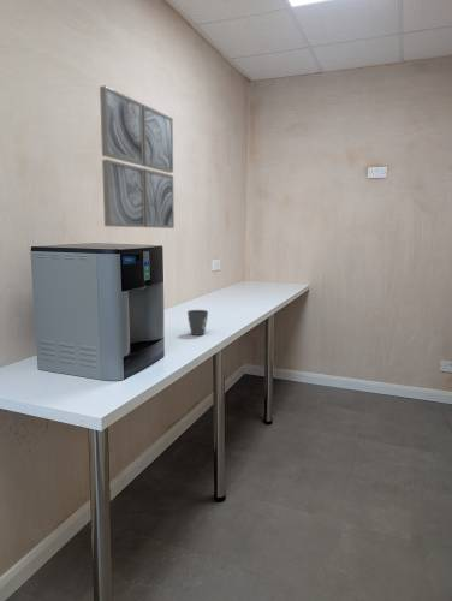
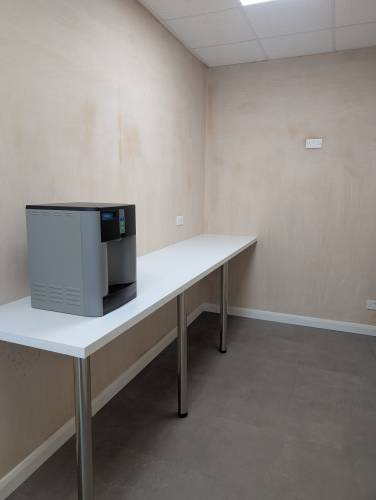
- mug [186,309,209,337]
- wall art [99,84,176,230]
